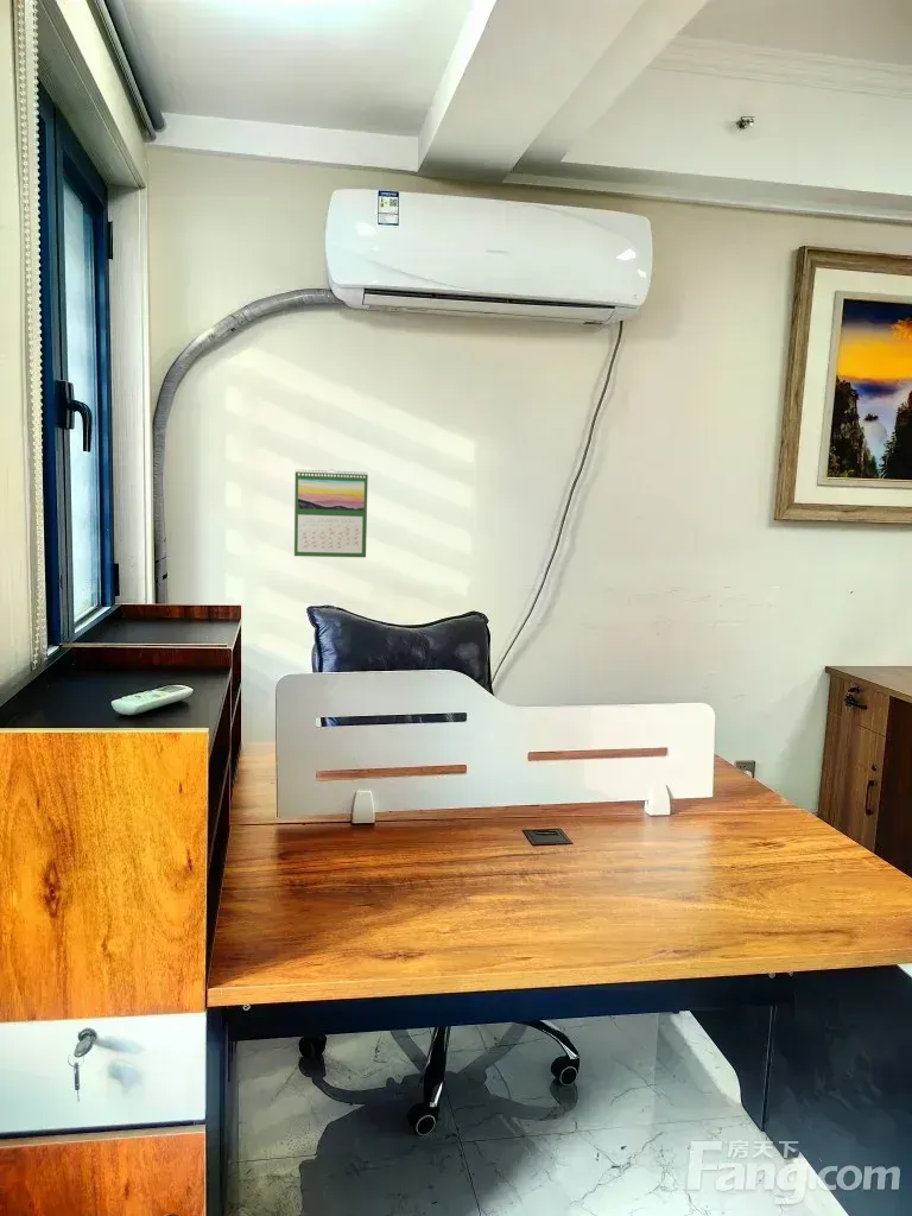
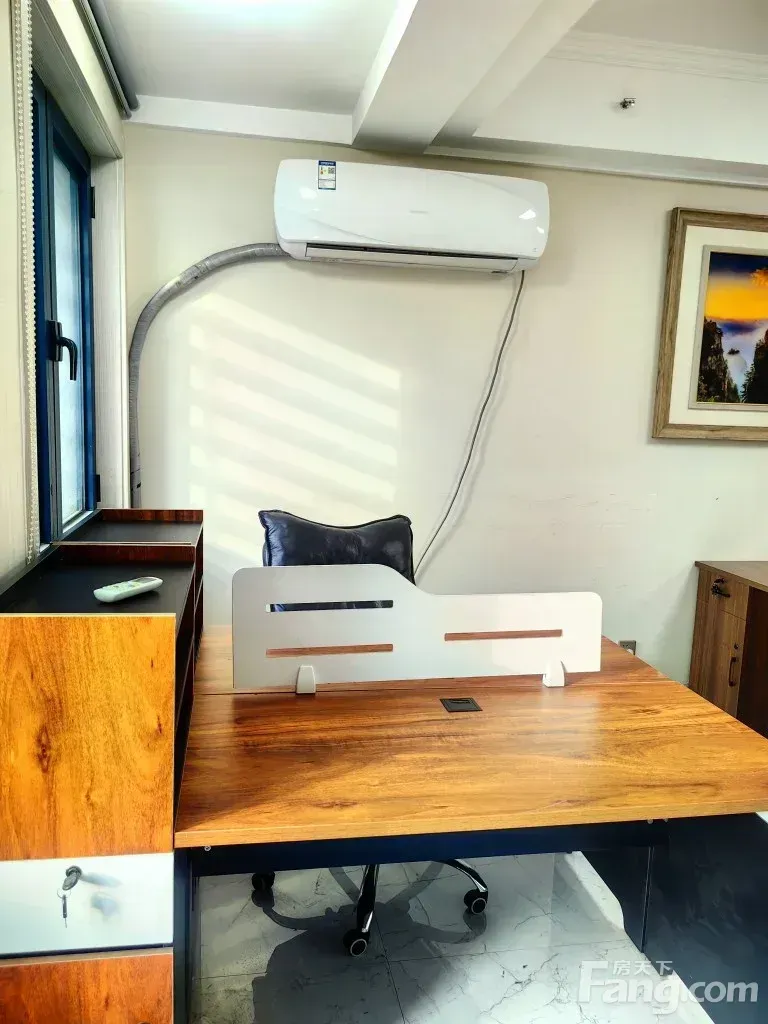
- calendar [293,468,369,558]
